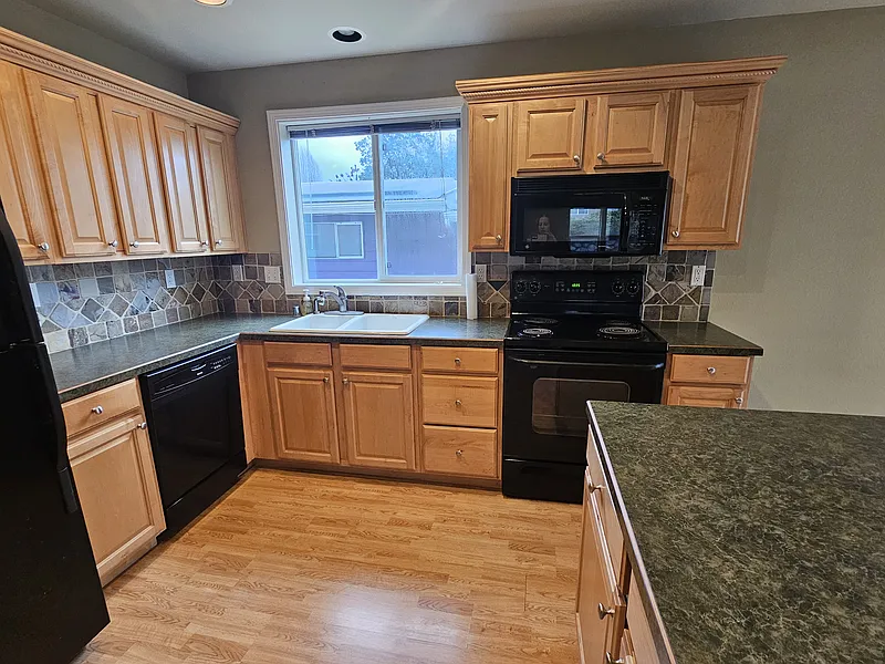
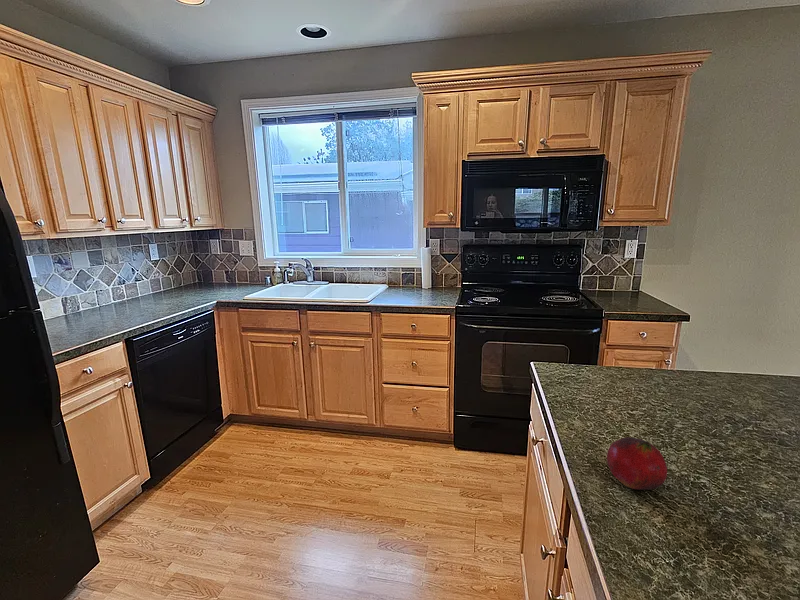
+ fruit [606,436,668,490]
